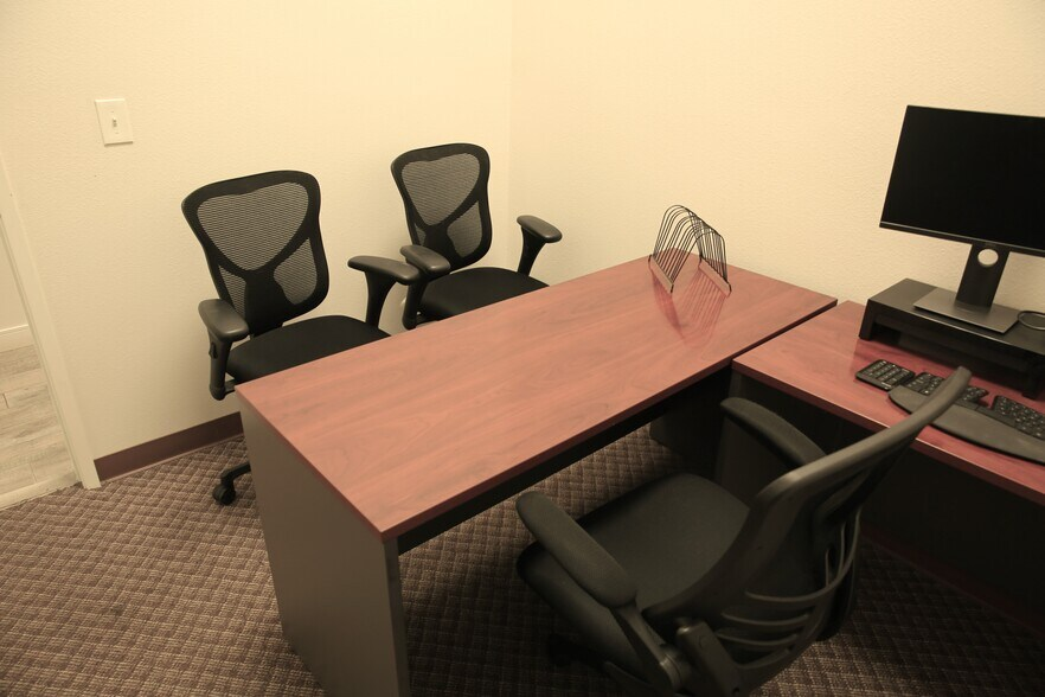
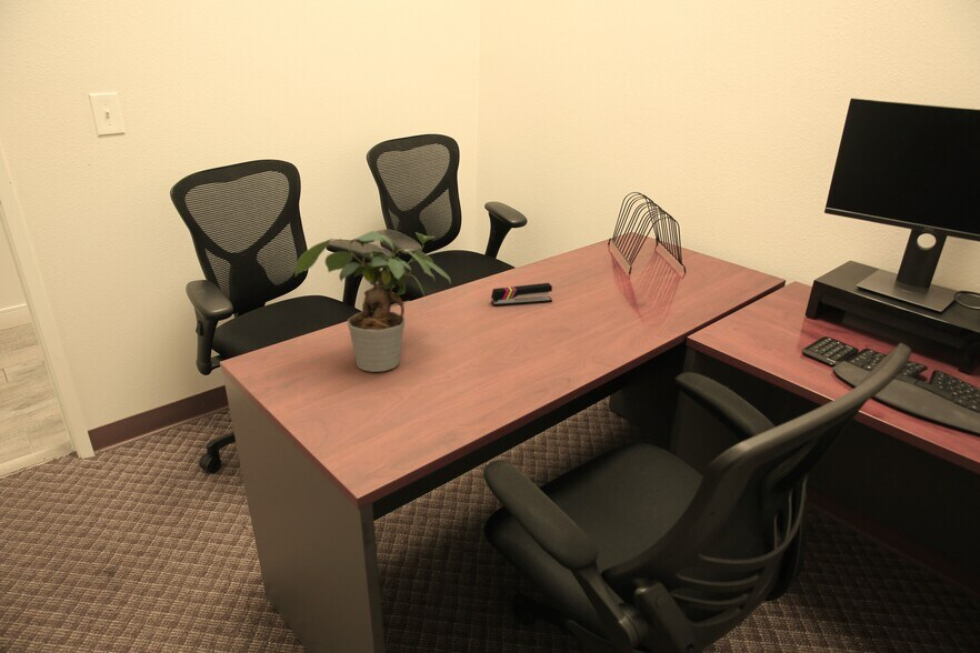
+ stapler [490,282,553,307]
+ potted plant [293,230,452,373]
